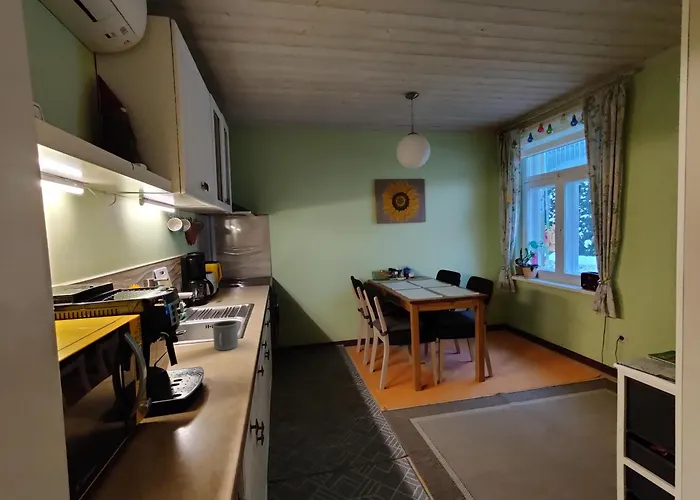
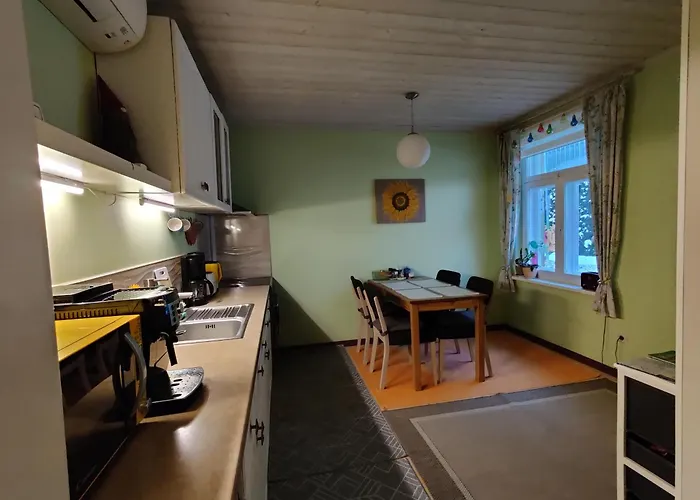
- mug [211,320,239,351]
